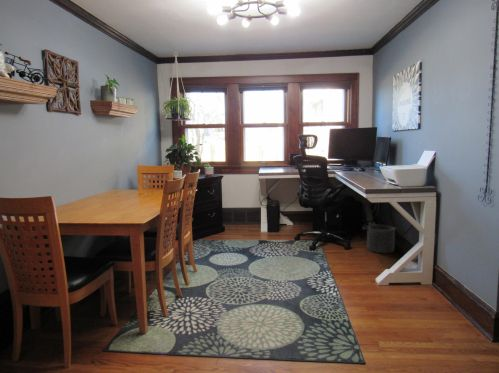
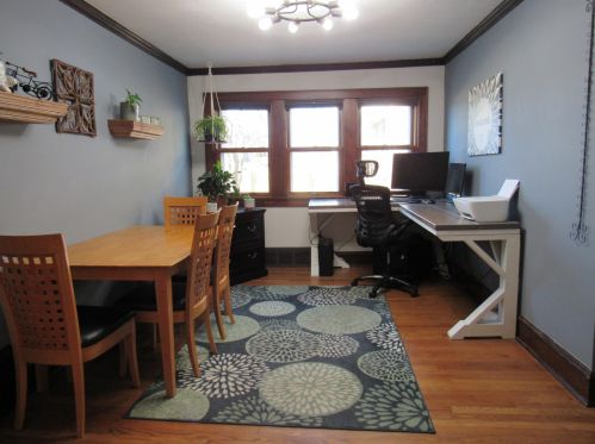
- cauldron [362,224,399,254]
